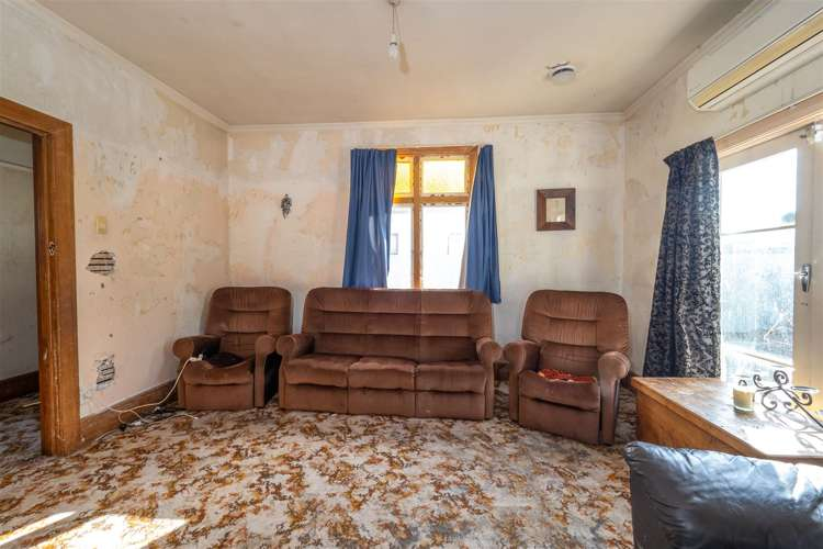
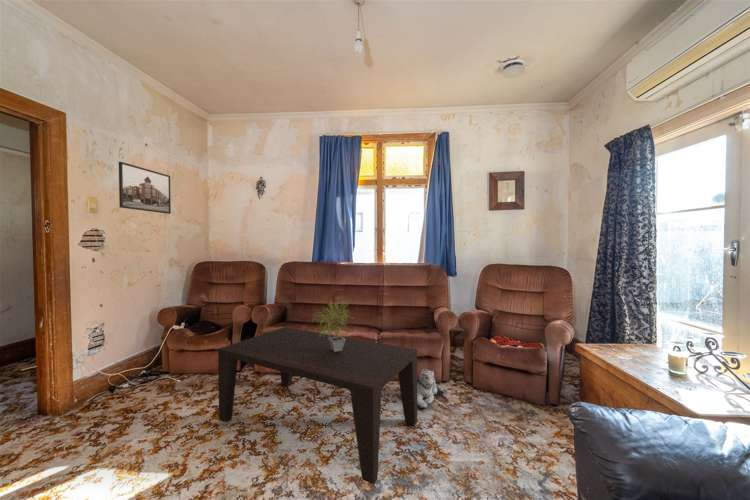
+ potted plant [311,296,354,352]
+ coffee table [217,326,418,485]
+ plush toy [417,368,445,409]
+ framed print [118,161,172,215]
